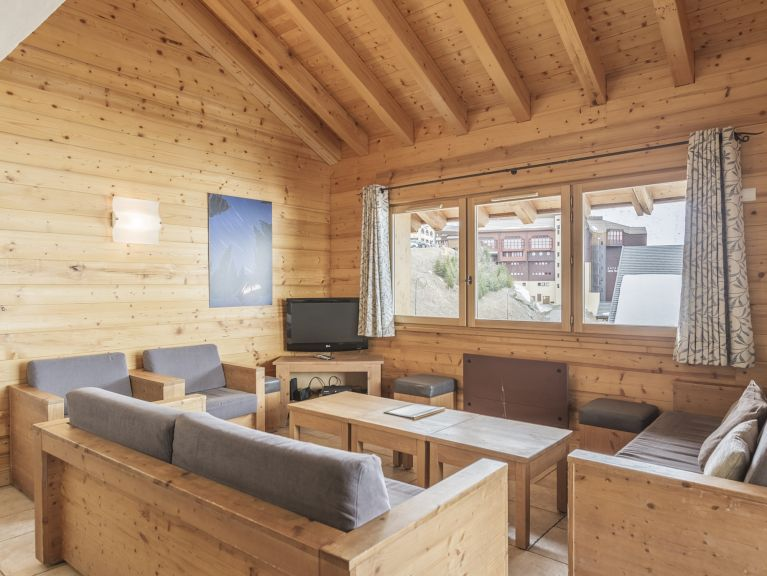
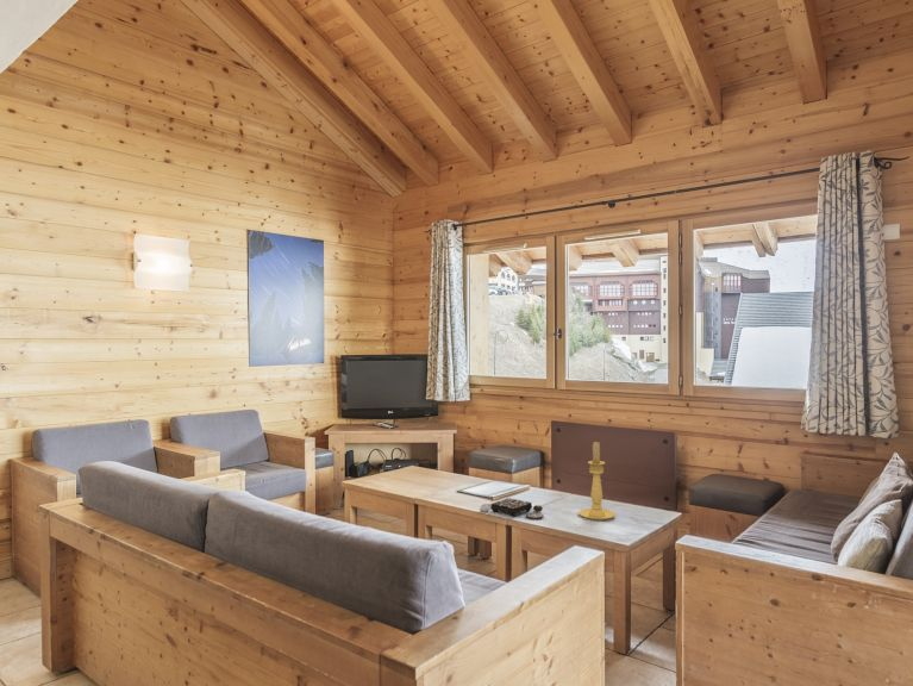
+ board game [479,497,545,519]
+ candle holder [577,441,617,522]
